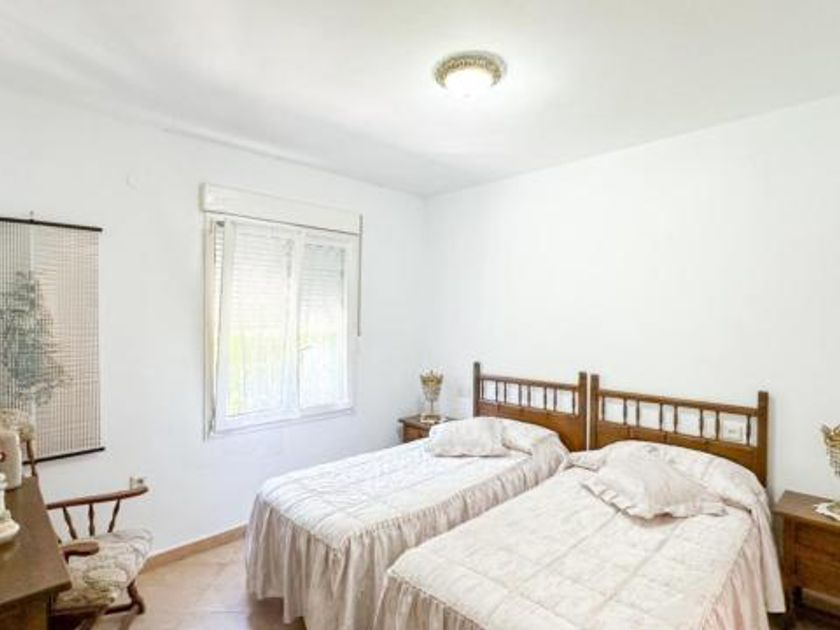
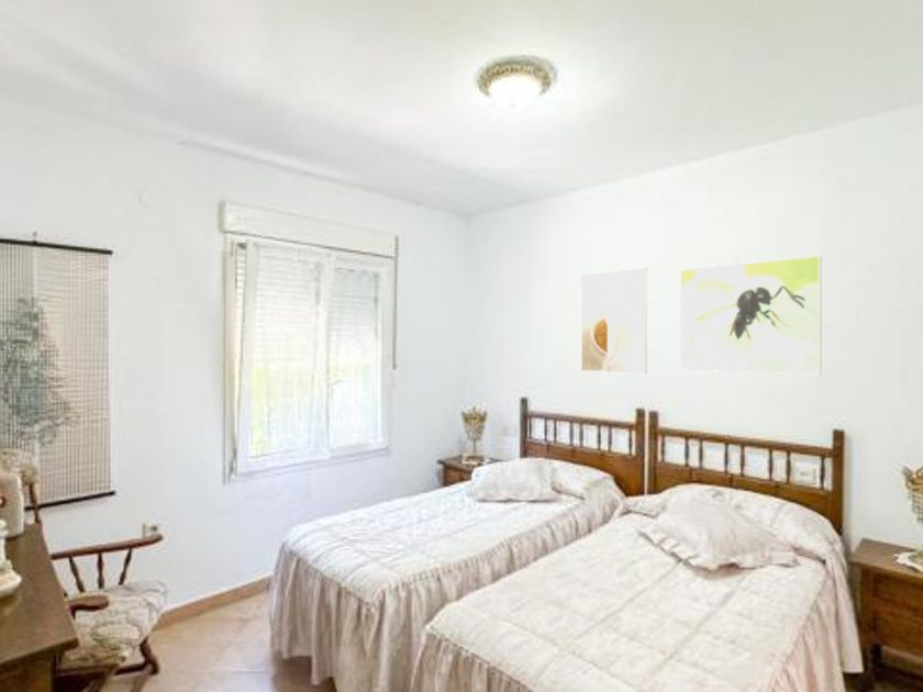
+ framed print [580,267,647,375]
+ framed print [679,255,822,375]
